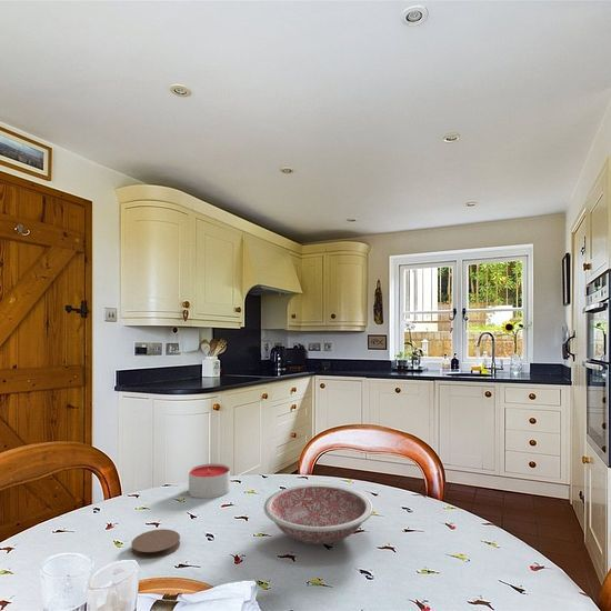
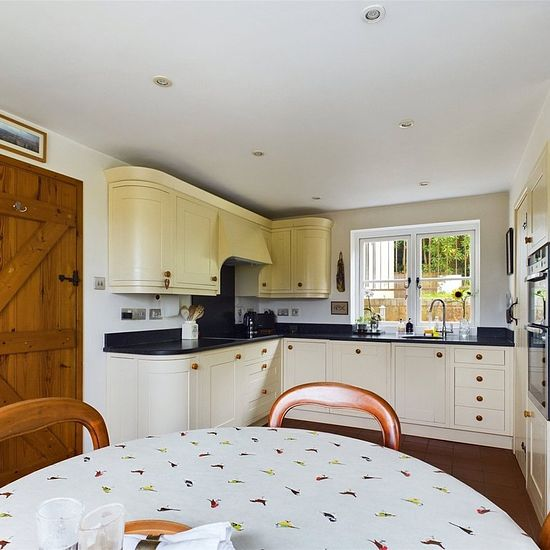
- candle [188,462,231,499]
- bowl [262,483,374,545]
- coaster [130,528,181,560]
